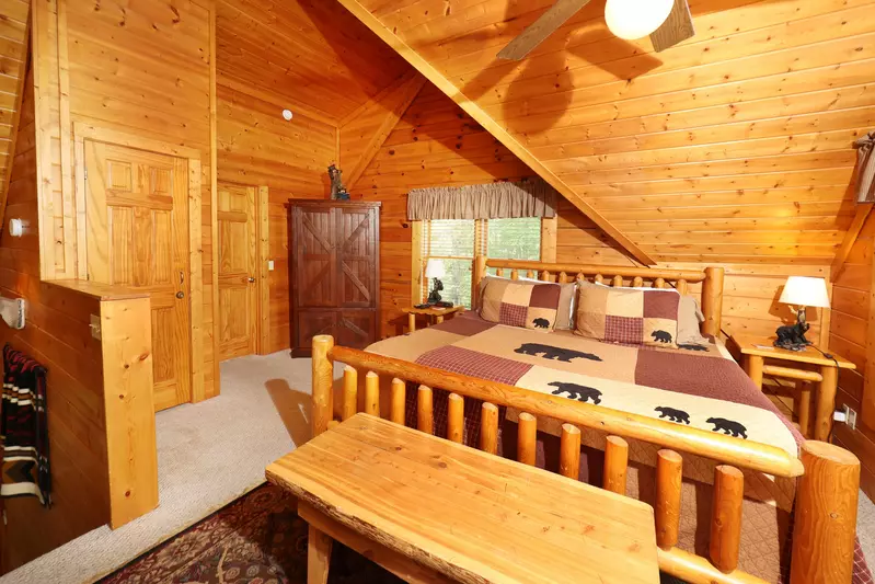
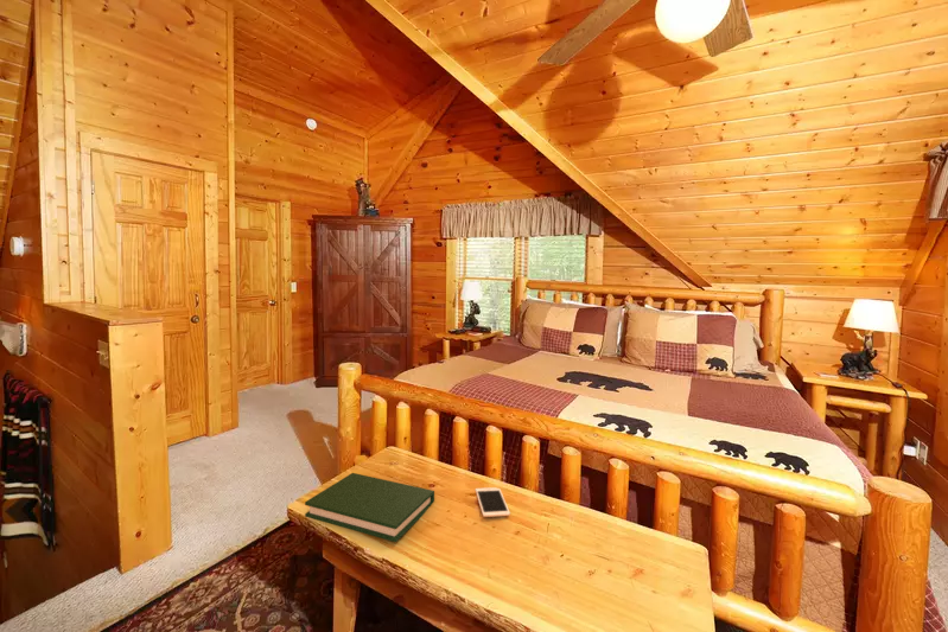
+ cell phone [475,486,511,518]
+ hardback book [304,472,435,543]
